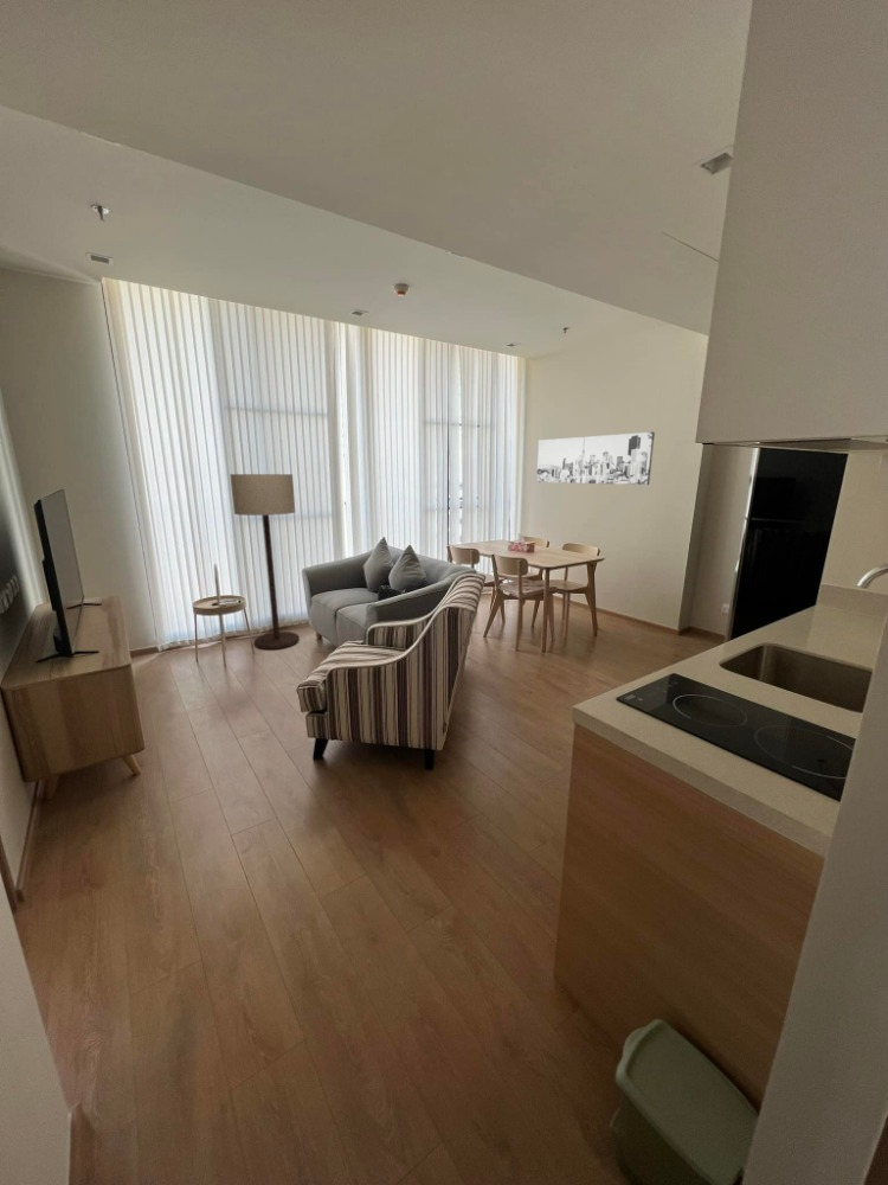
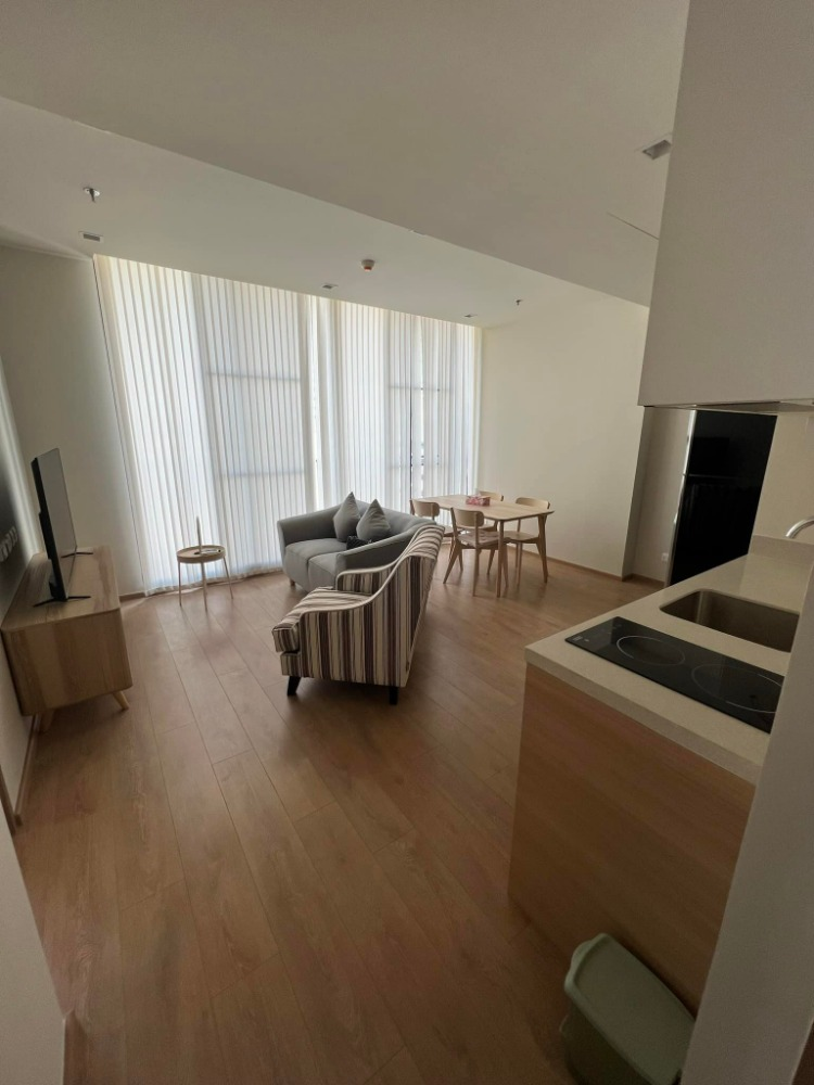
- wall art [535,430,656,486]
- floor lamp [229,473,301,651]
